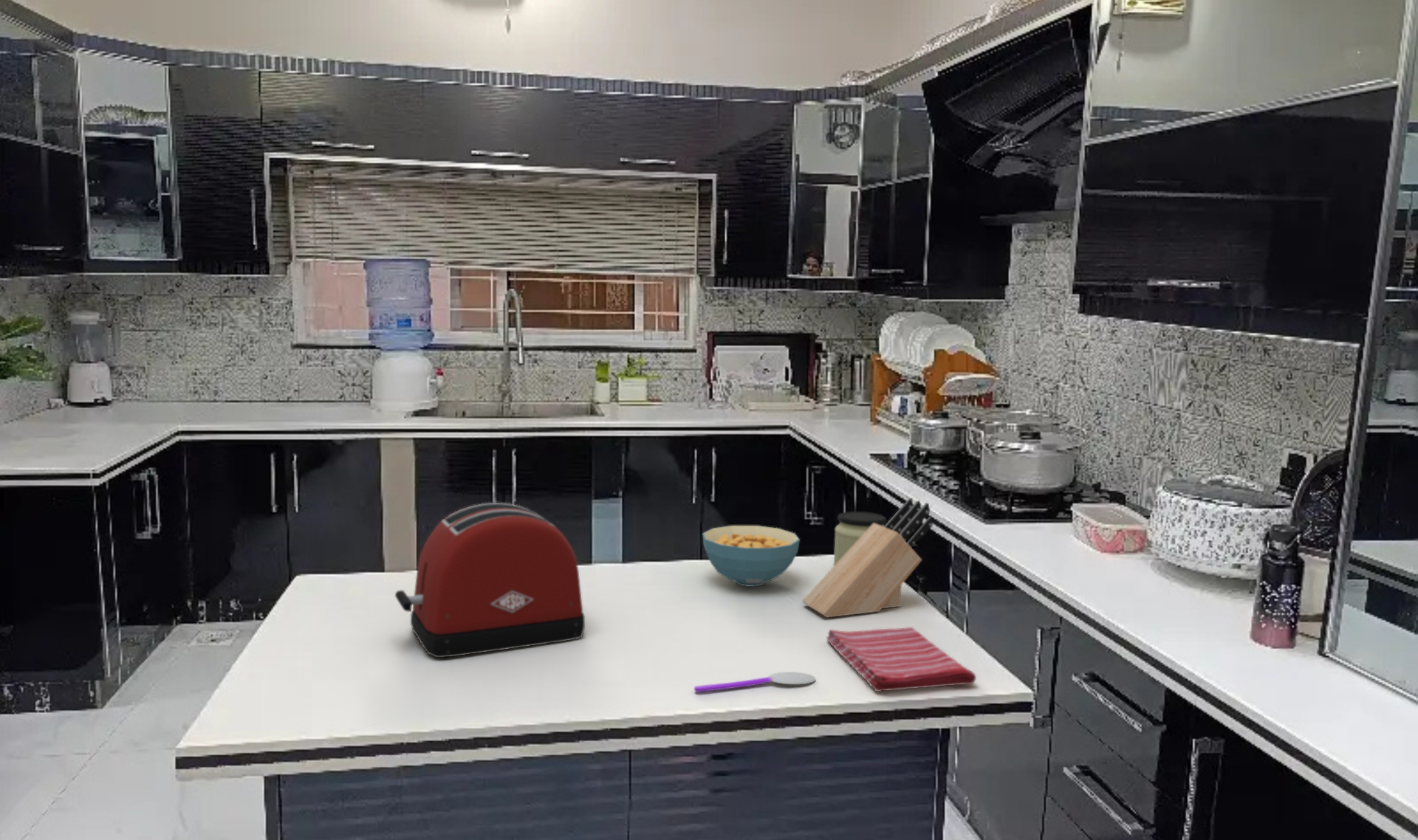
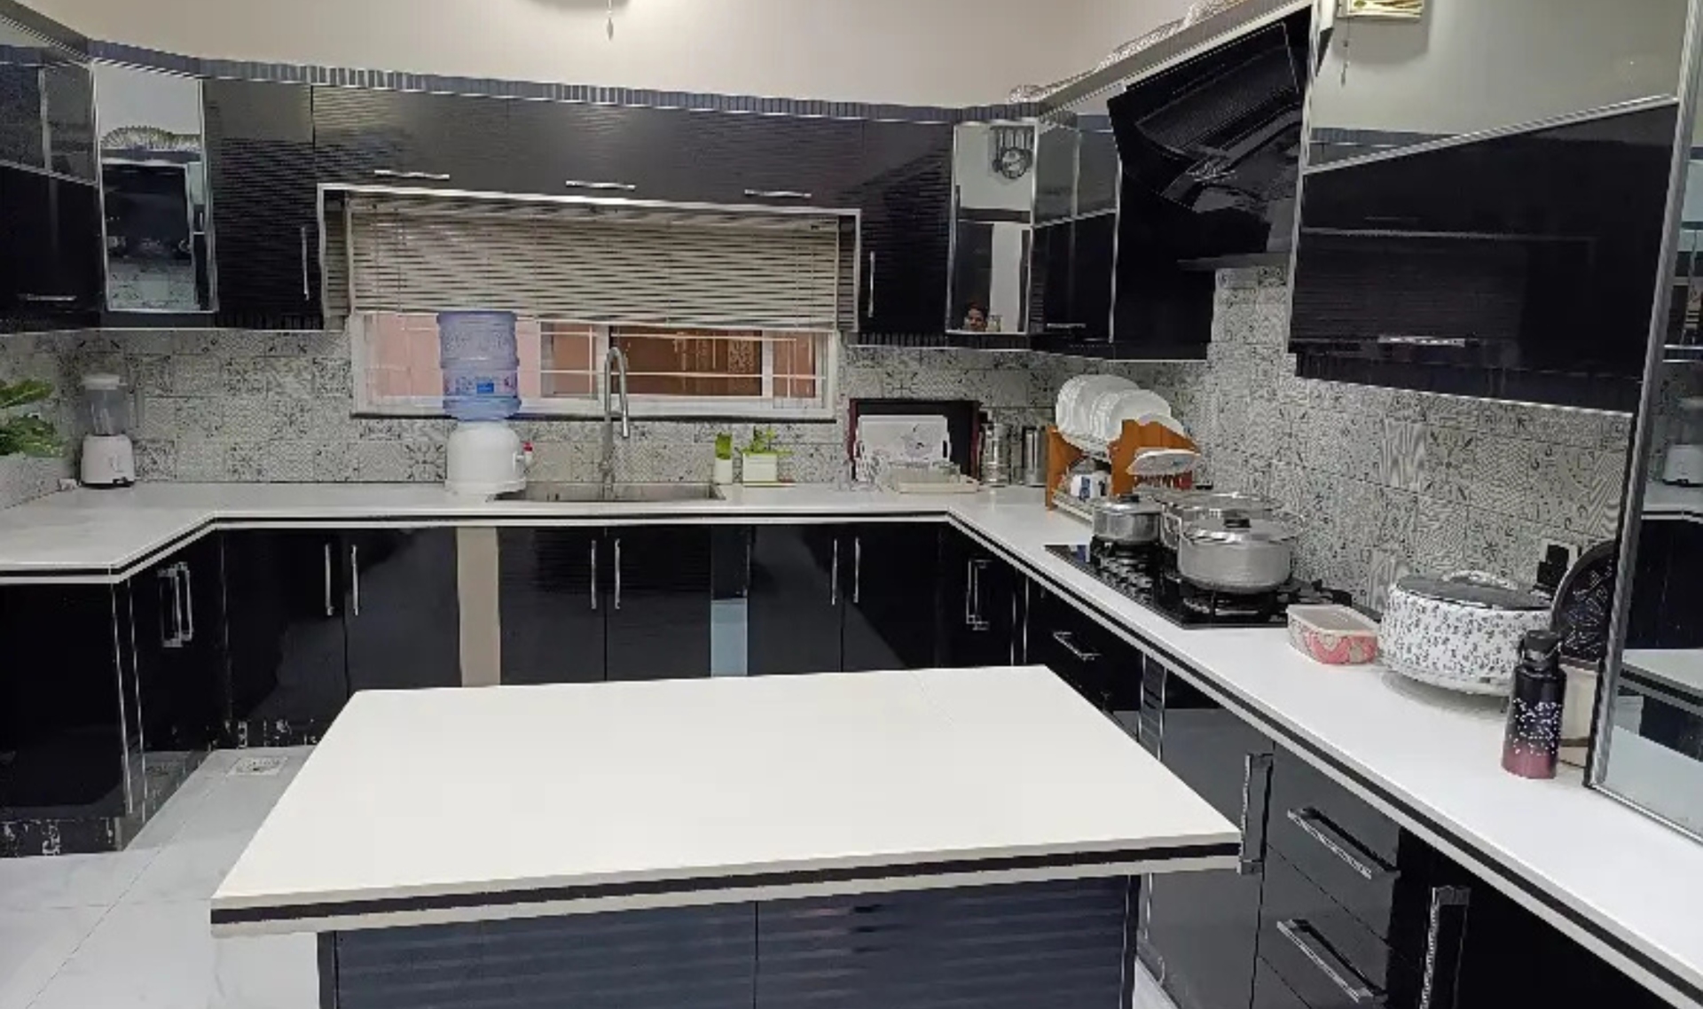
- dish towel [826,627,977,692]
- toaster [394,502,586,658]
- spoon [693,671,816,693]
- cereal bowl [702,525,801,588]
- knife block [801,498,934,619]
- jar [832,511,887,567]
